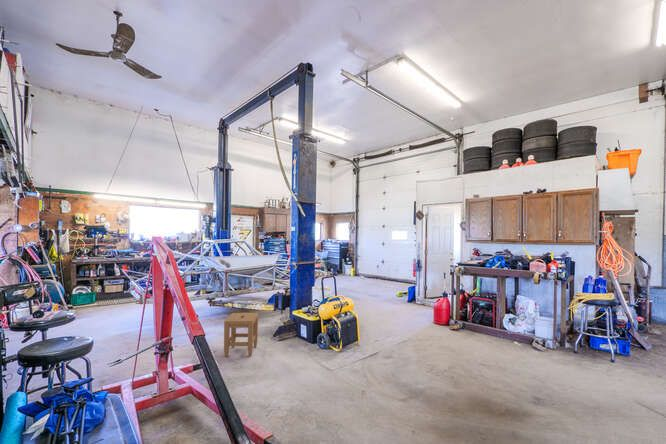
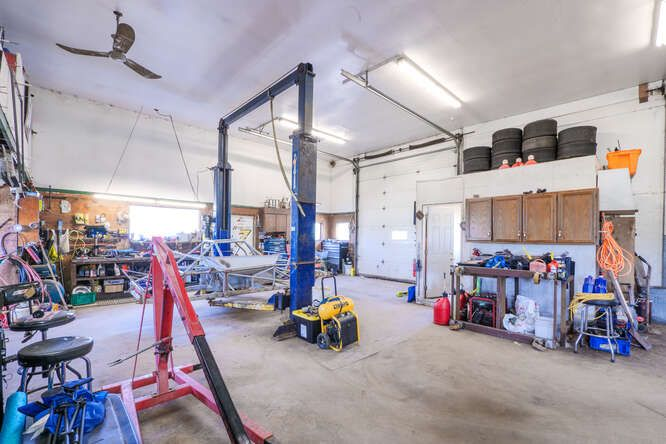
- stool [223,312,259,358]
